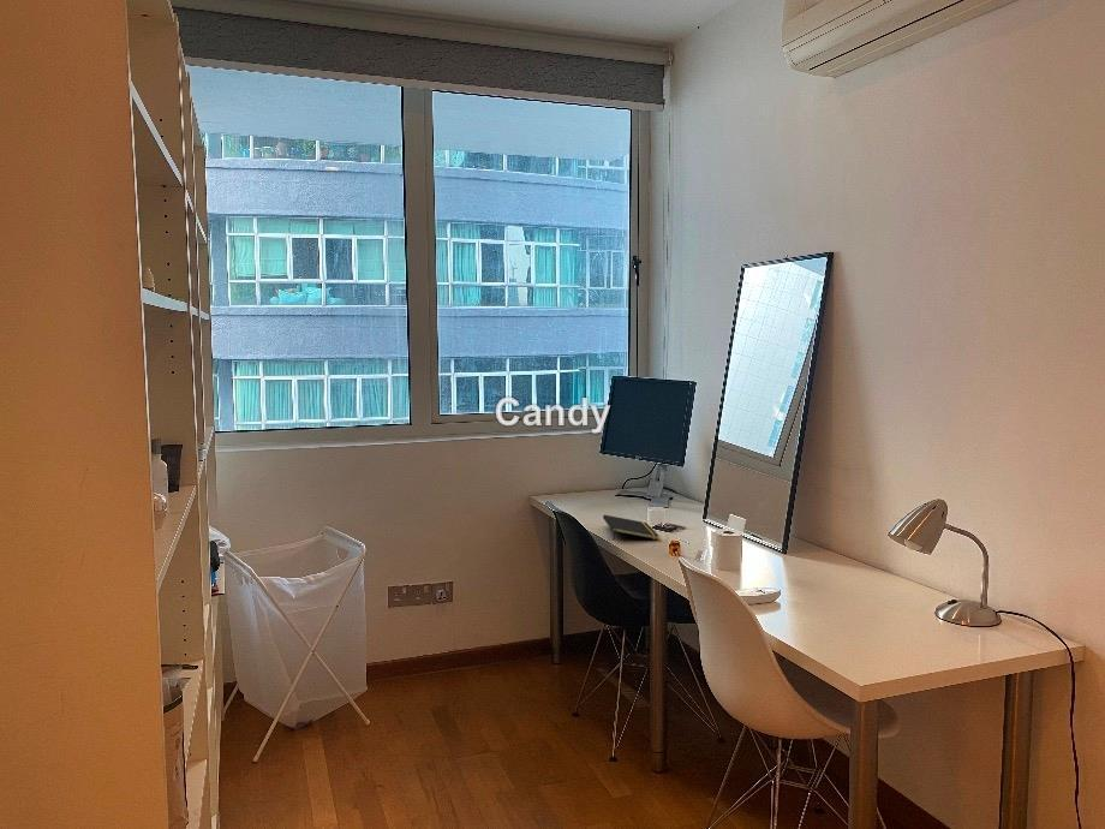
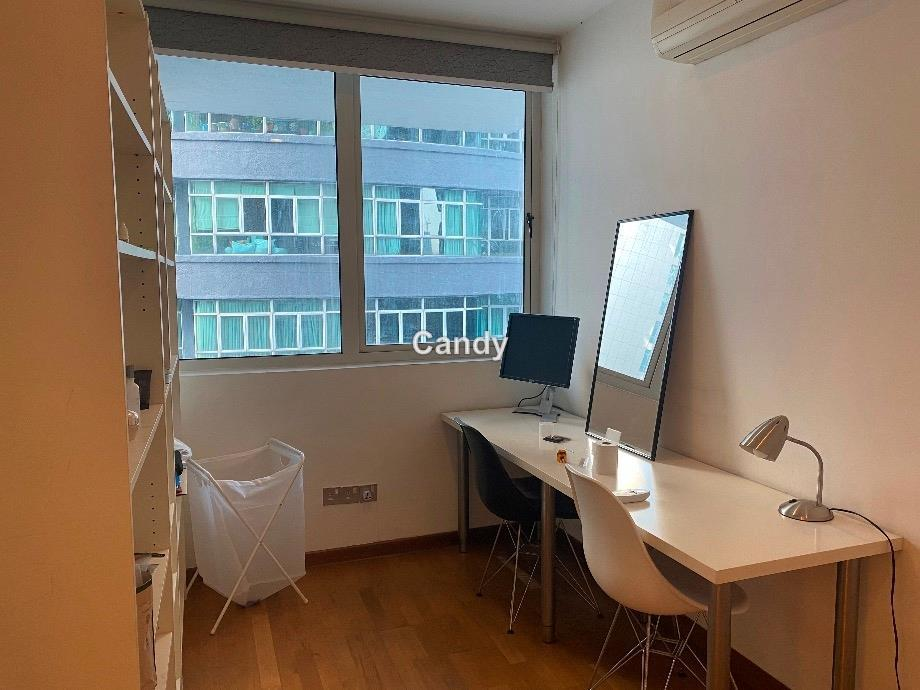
- notepad [602,514,659,541]
